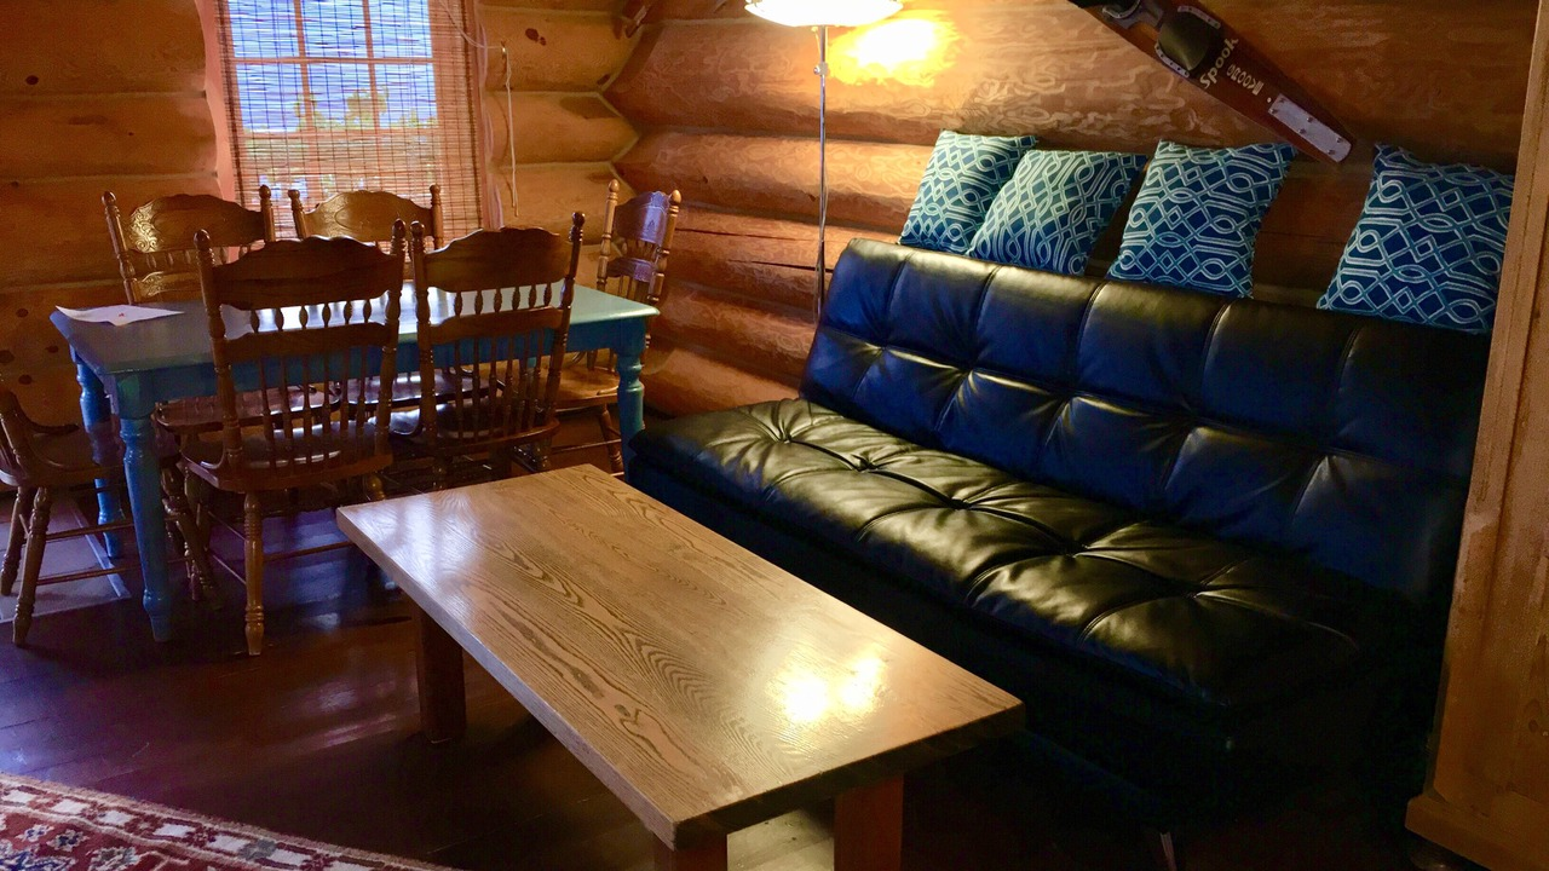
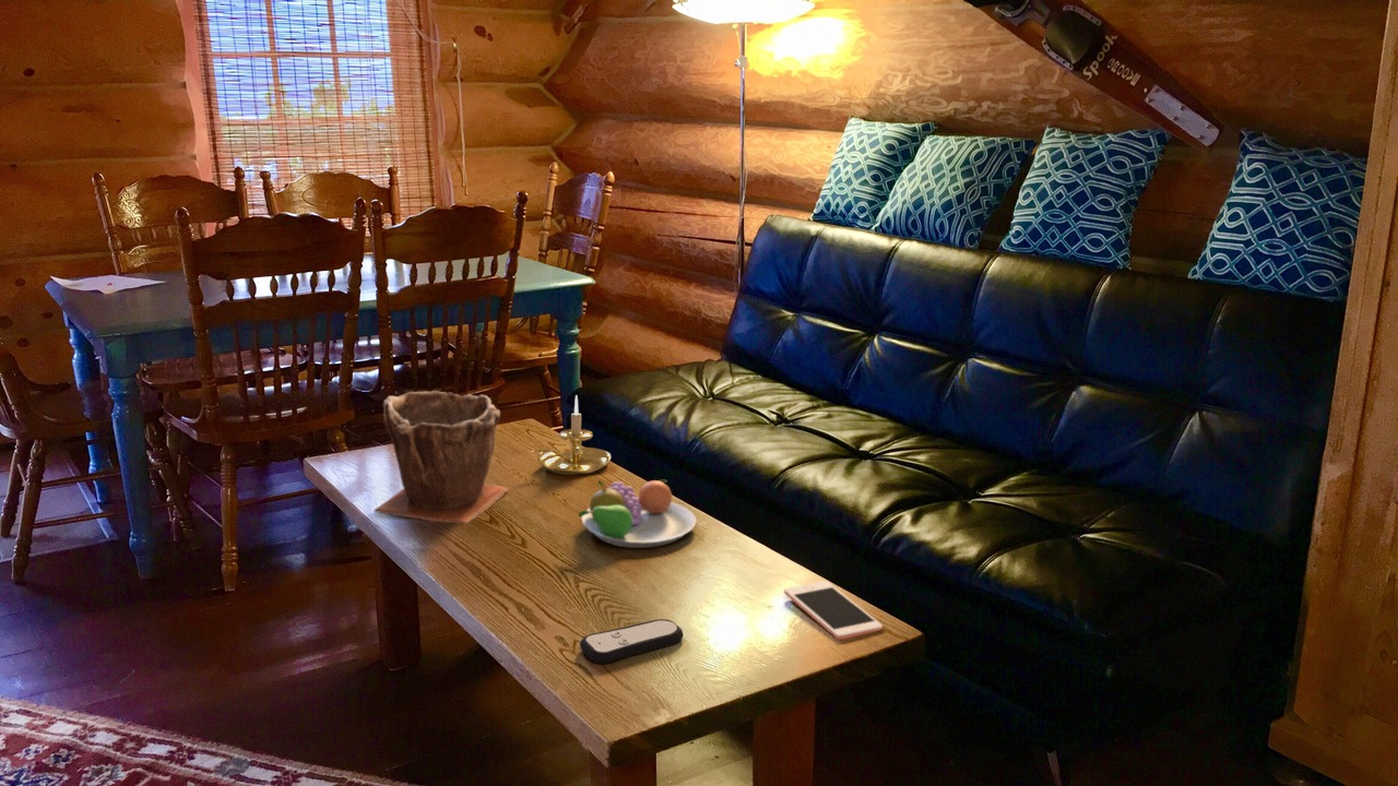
+ remote control [579,618,684,665]
+ fruit bowl [578,478,697,549]
+ candle holder [531,394,612,476]
+ plant pot [372,390,509,525]
+ cell phone [783,580,884,641]
